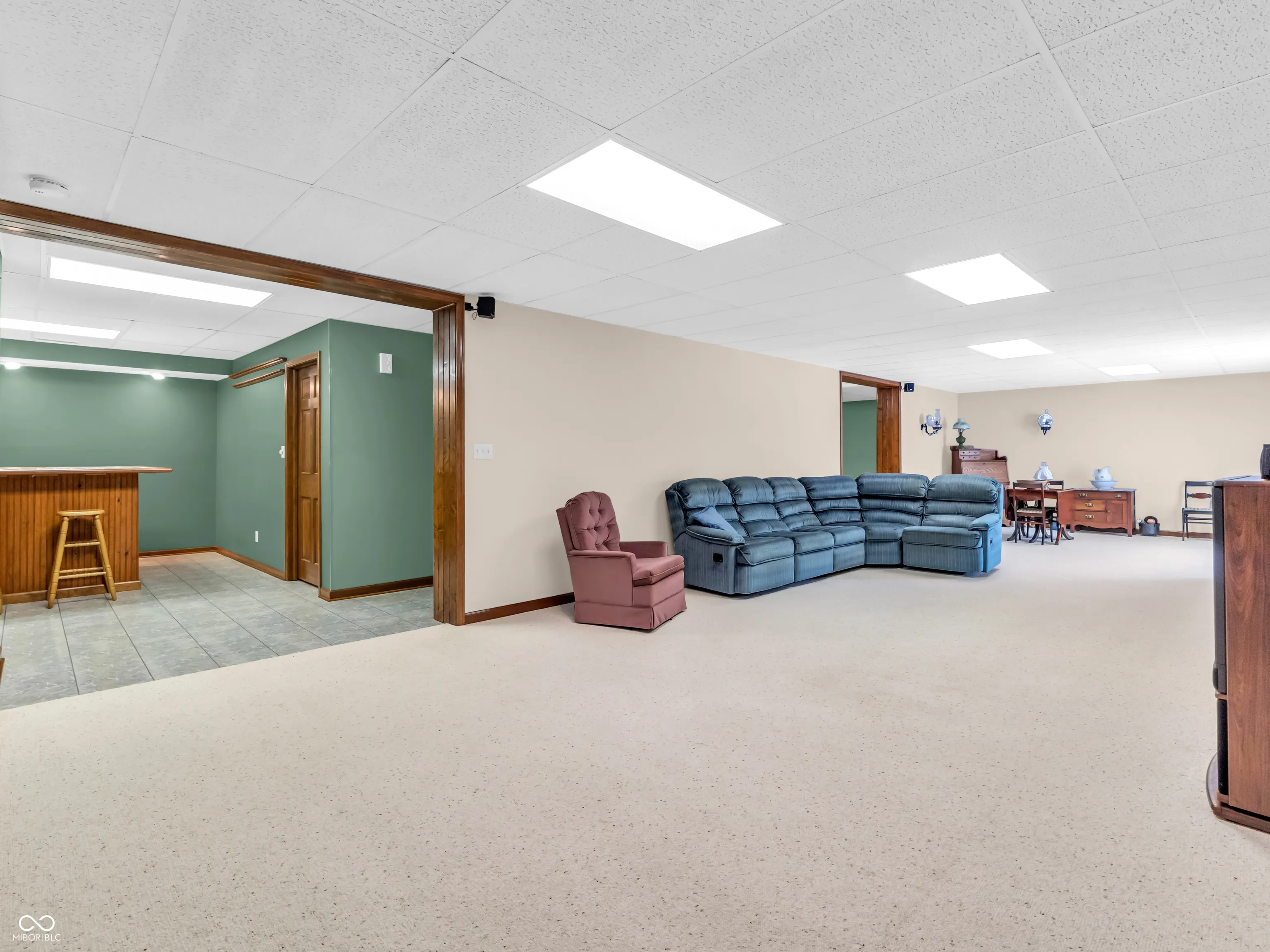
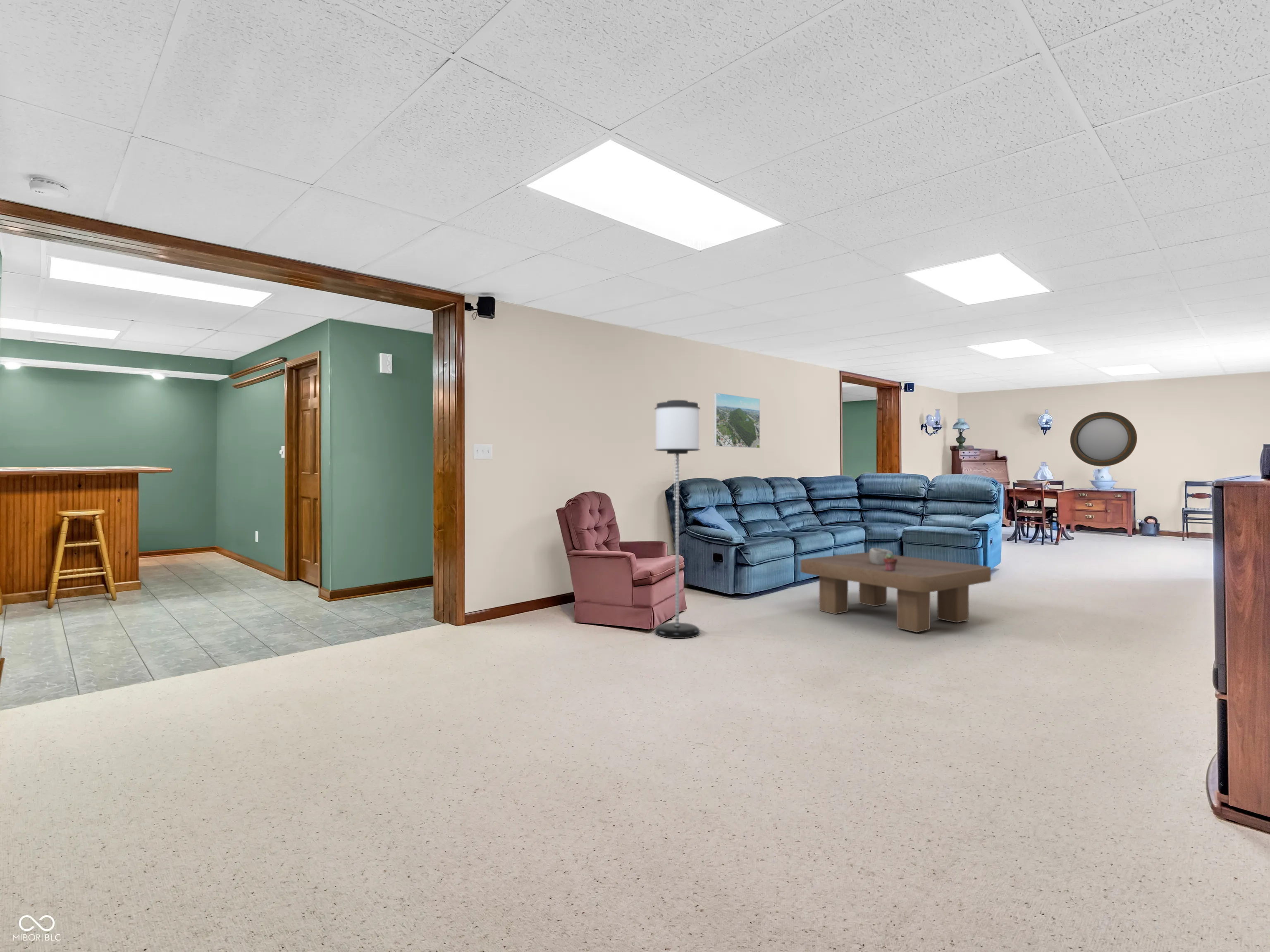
+ decorative bowl [869,547,894,565]
+ potted succulent [883,554,898,571]
+ floor lamp [654,400,701,639]
+ home mirror [1070,412,1138,467]
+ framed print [714,393,760,449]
+ coffee table [800,552,991,633]
